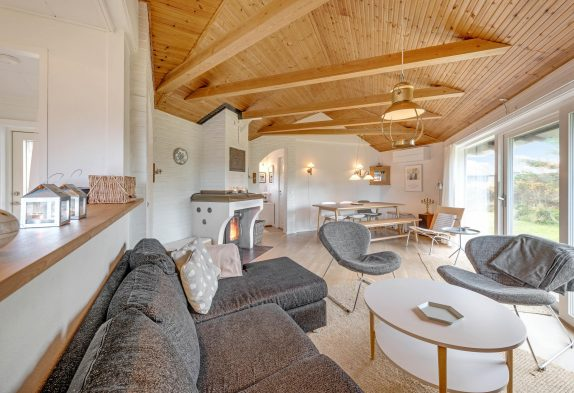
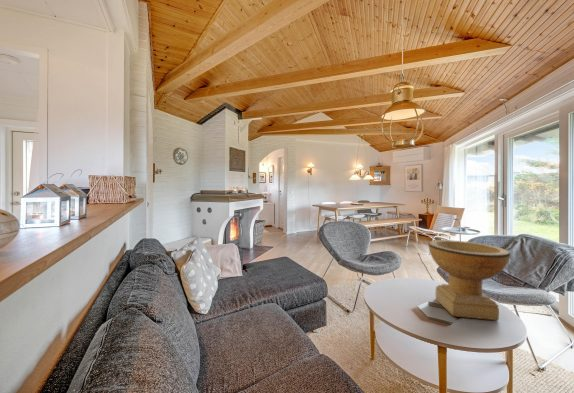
+ decorative bowl [427,239,511,321]
